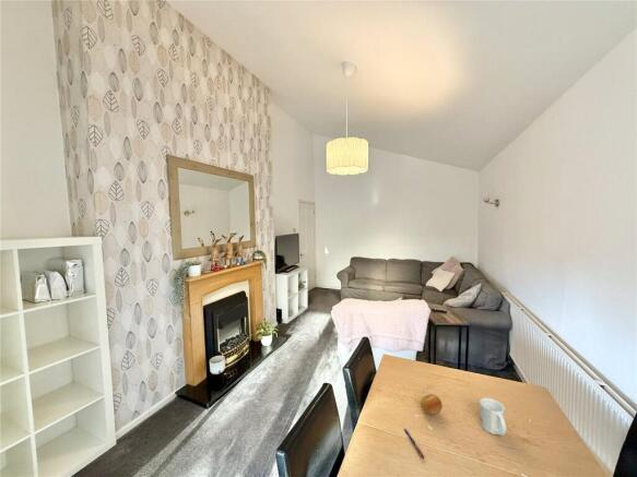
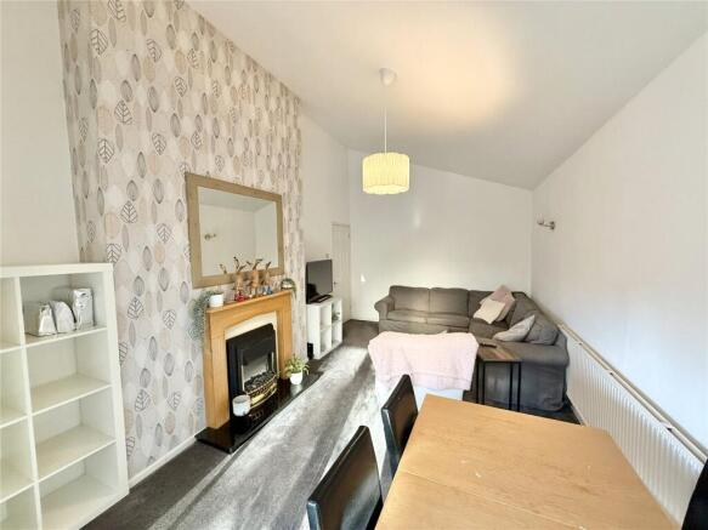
- pen [402,427,426,460]
- mug [479,397,507,437]
- fruit [420,393,444,416]
